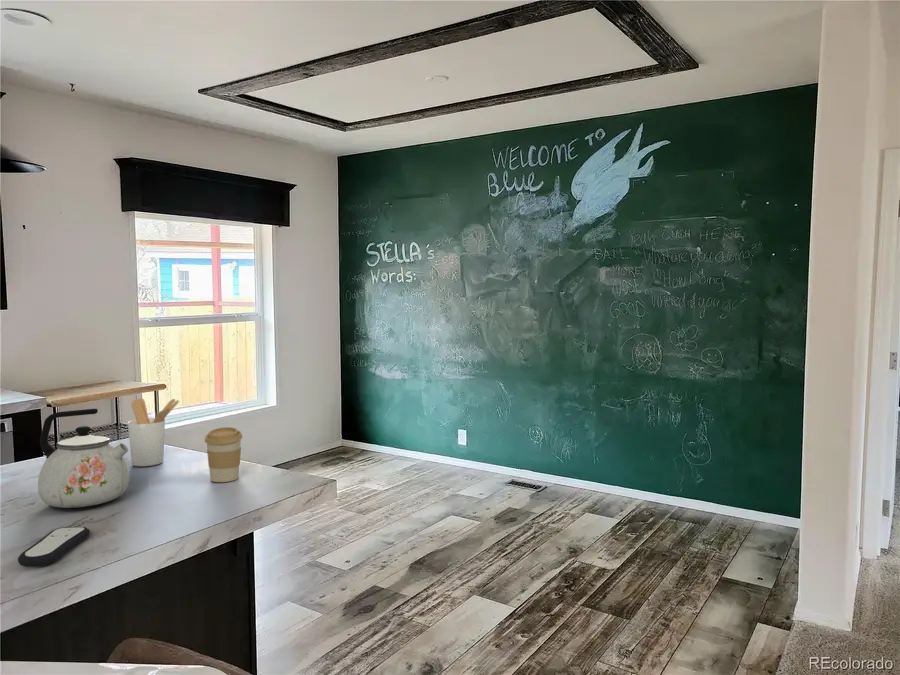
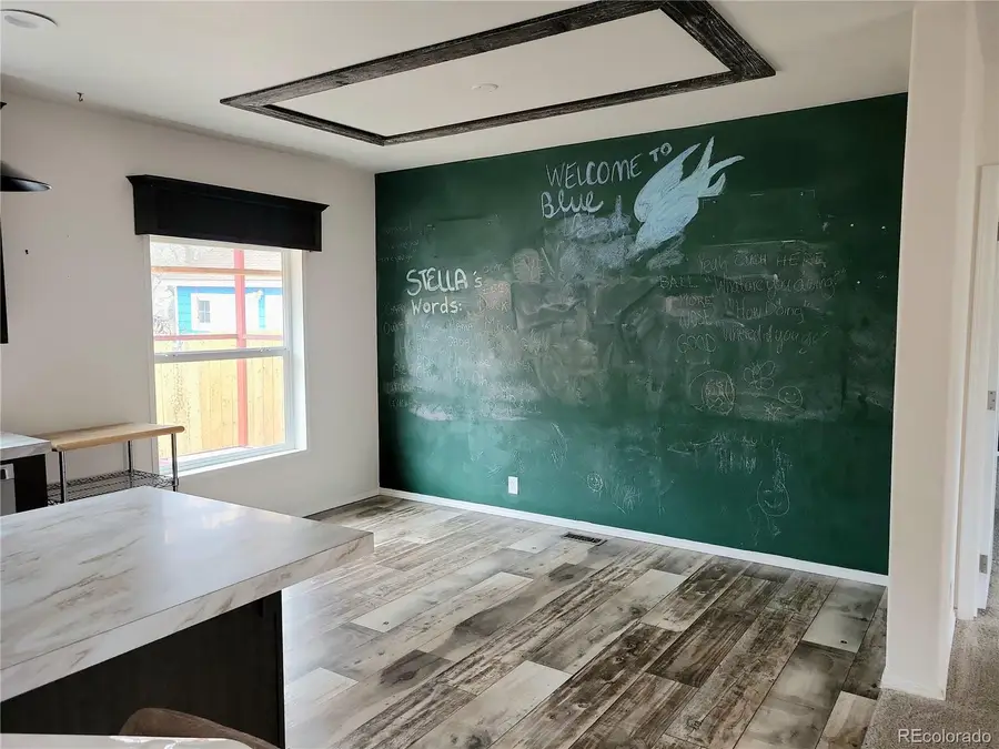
- kettle [37,408,130,509]
- coffee cup [204,426,243,483]
- remote control [17,526,91,568]
- utensil holder [127,397,180,467]
